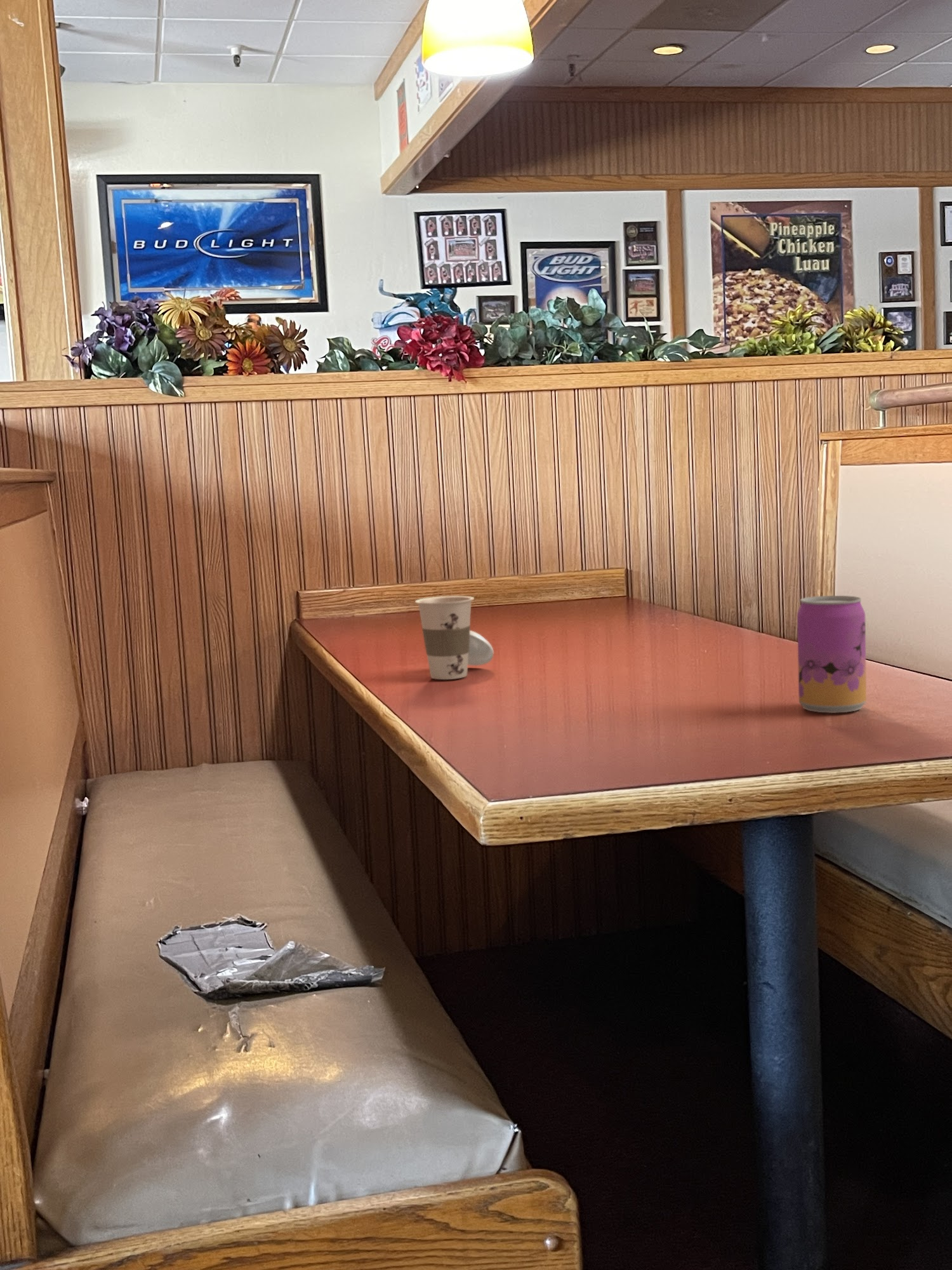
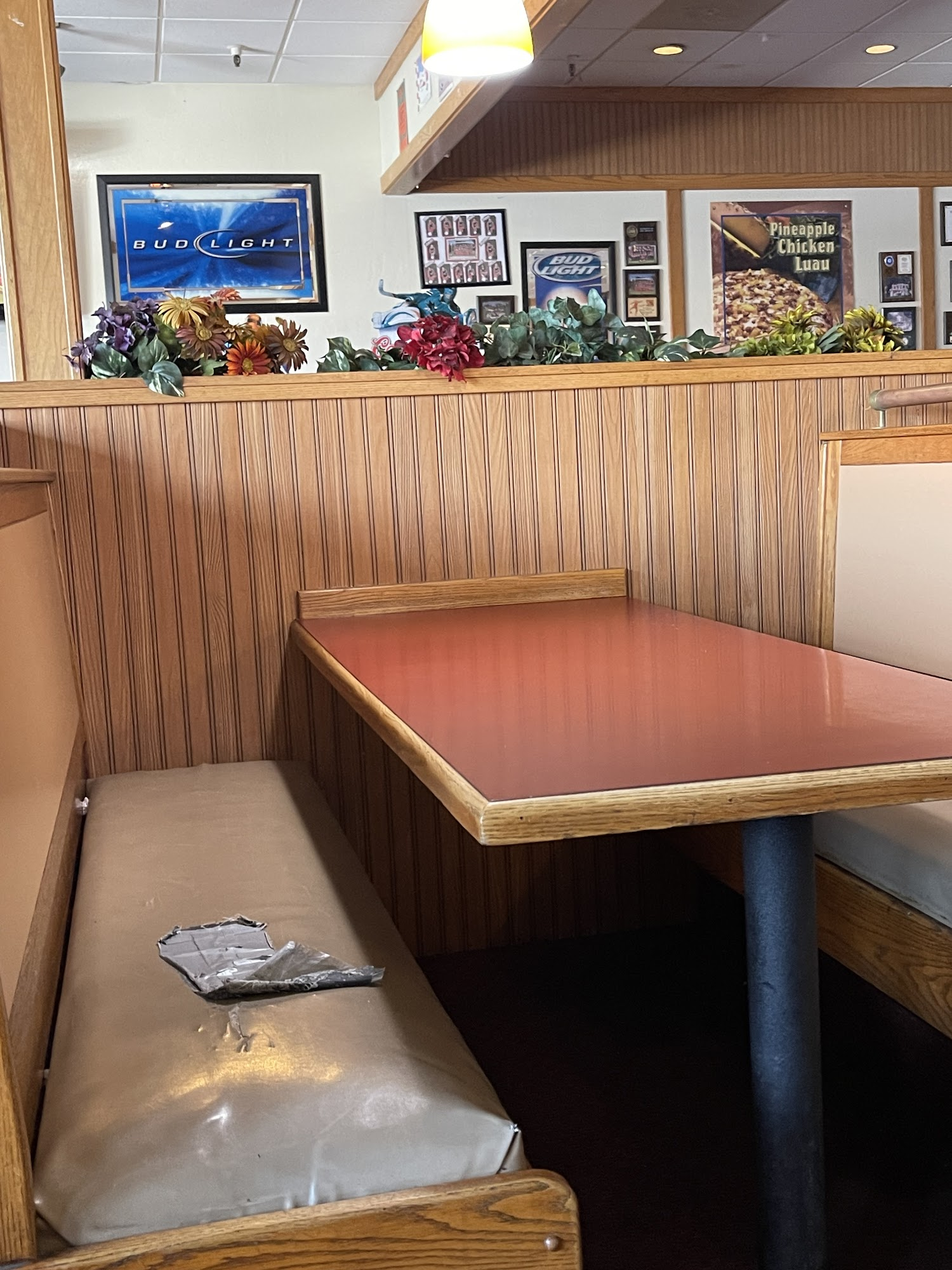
- beer can [797,595,867,714]
- cup [414,596,494,680]
